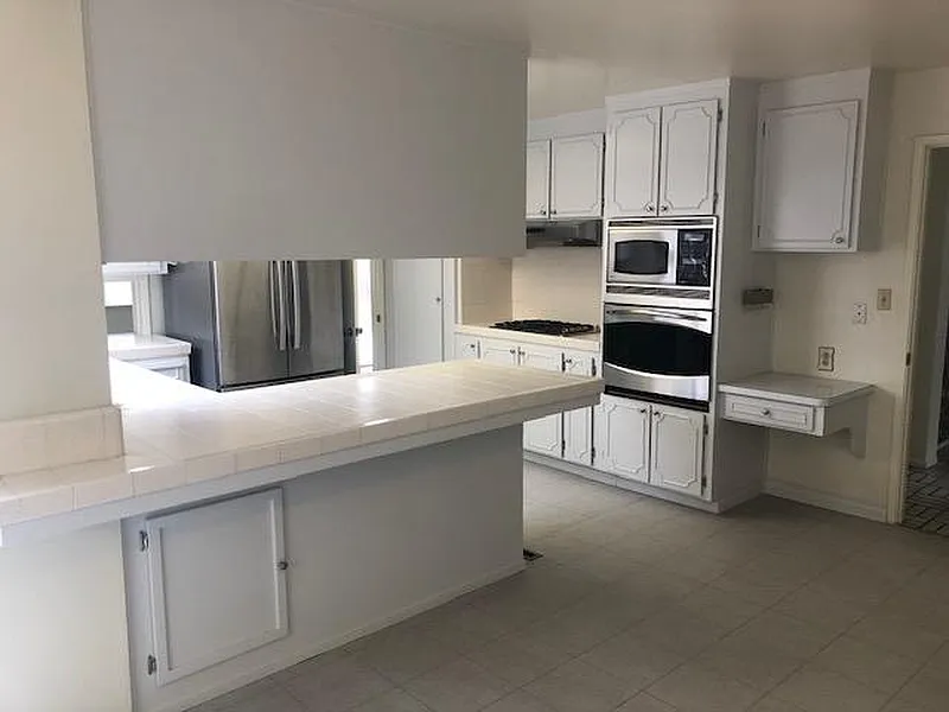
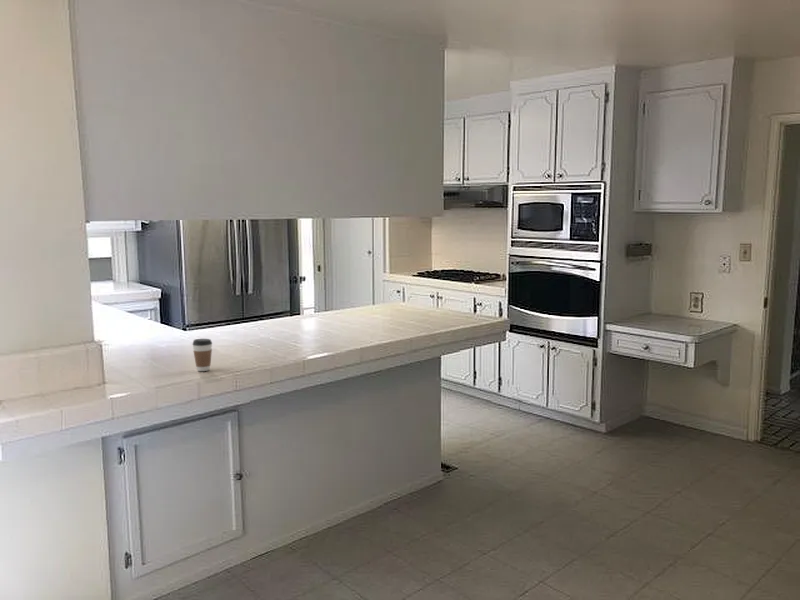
+ coffee cup [191,338,213,372]
